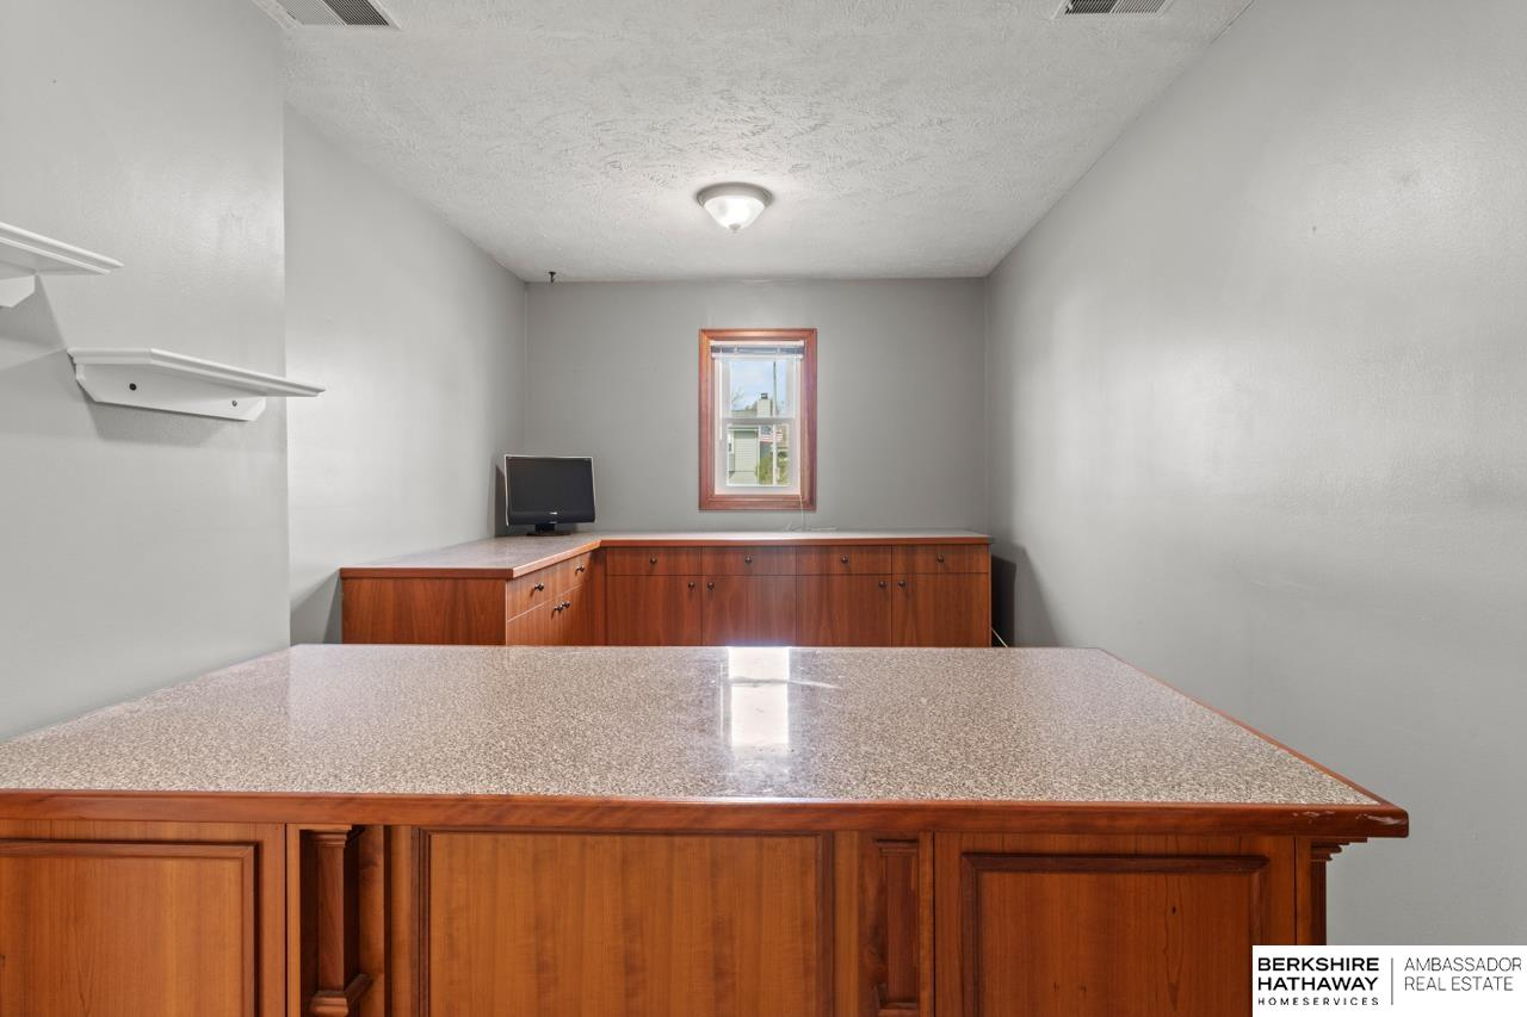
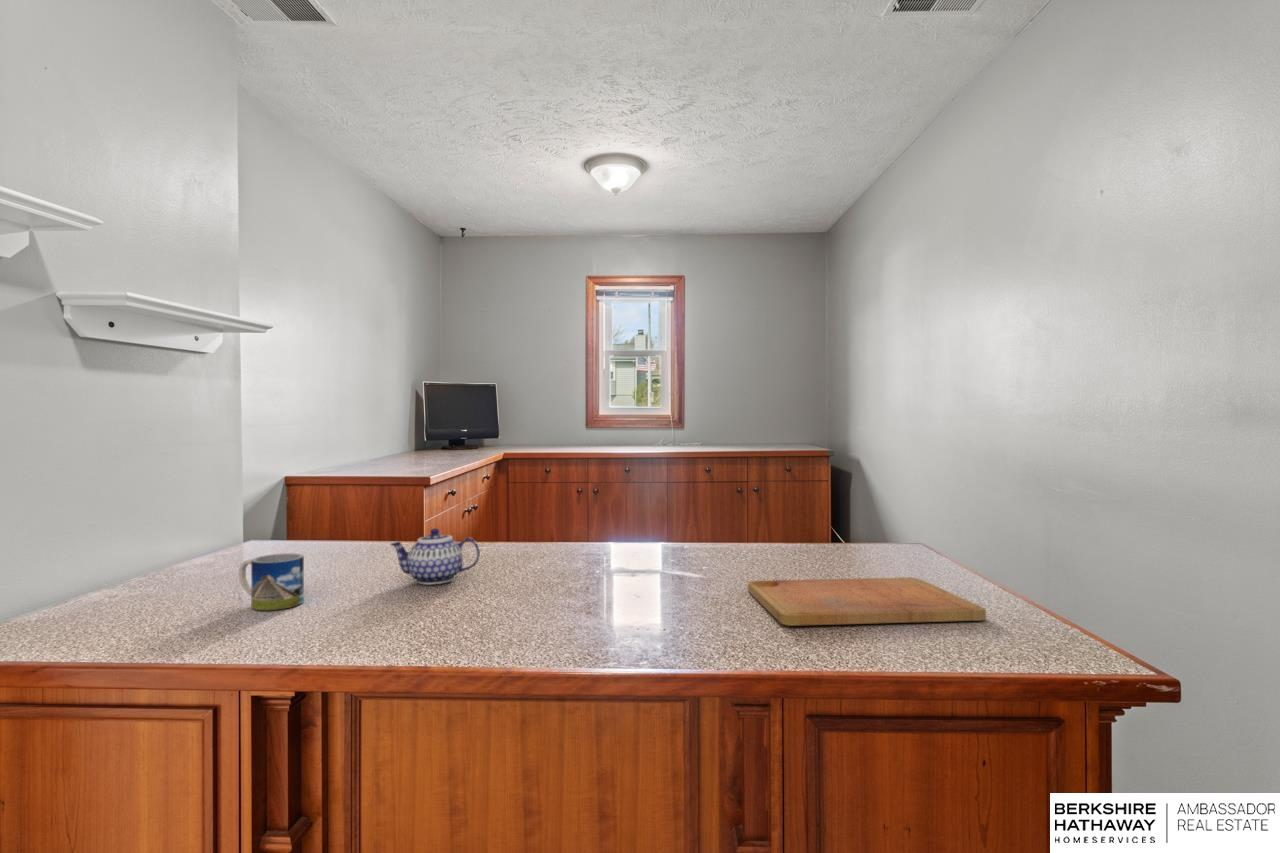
+ cutting board [747,576,987,627]
+ teapot [389,527,481,586]
+ mug [238,552,305,611]
